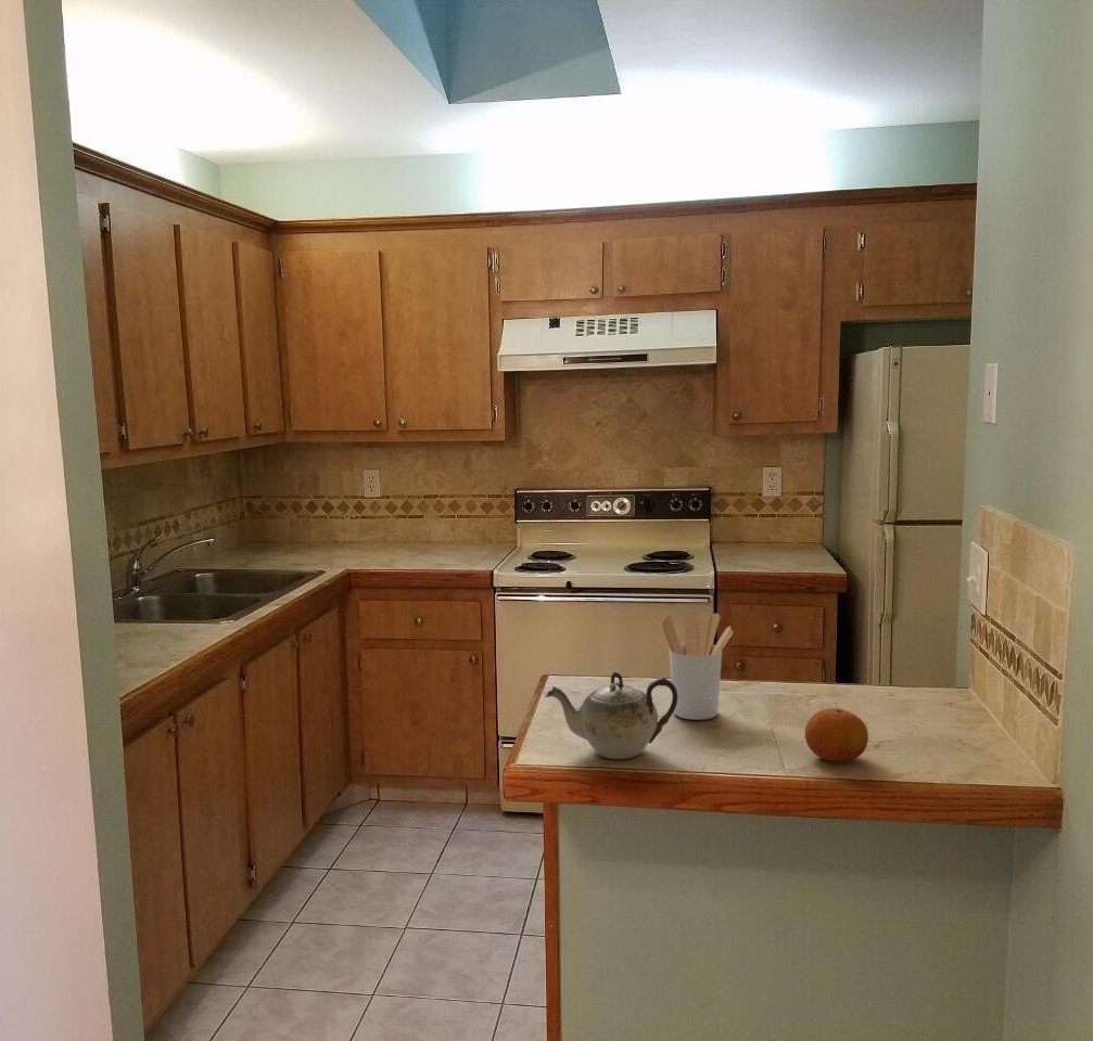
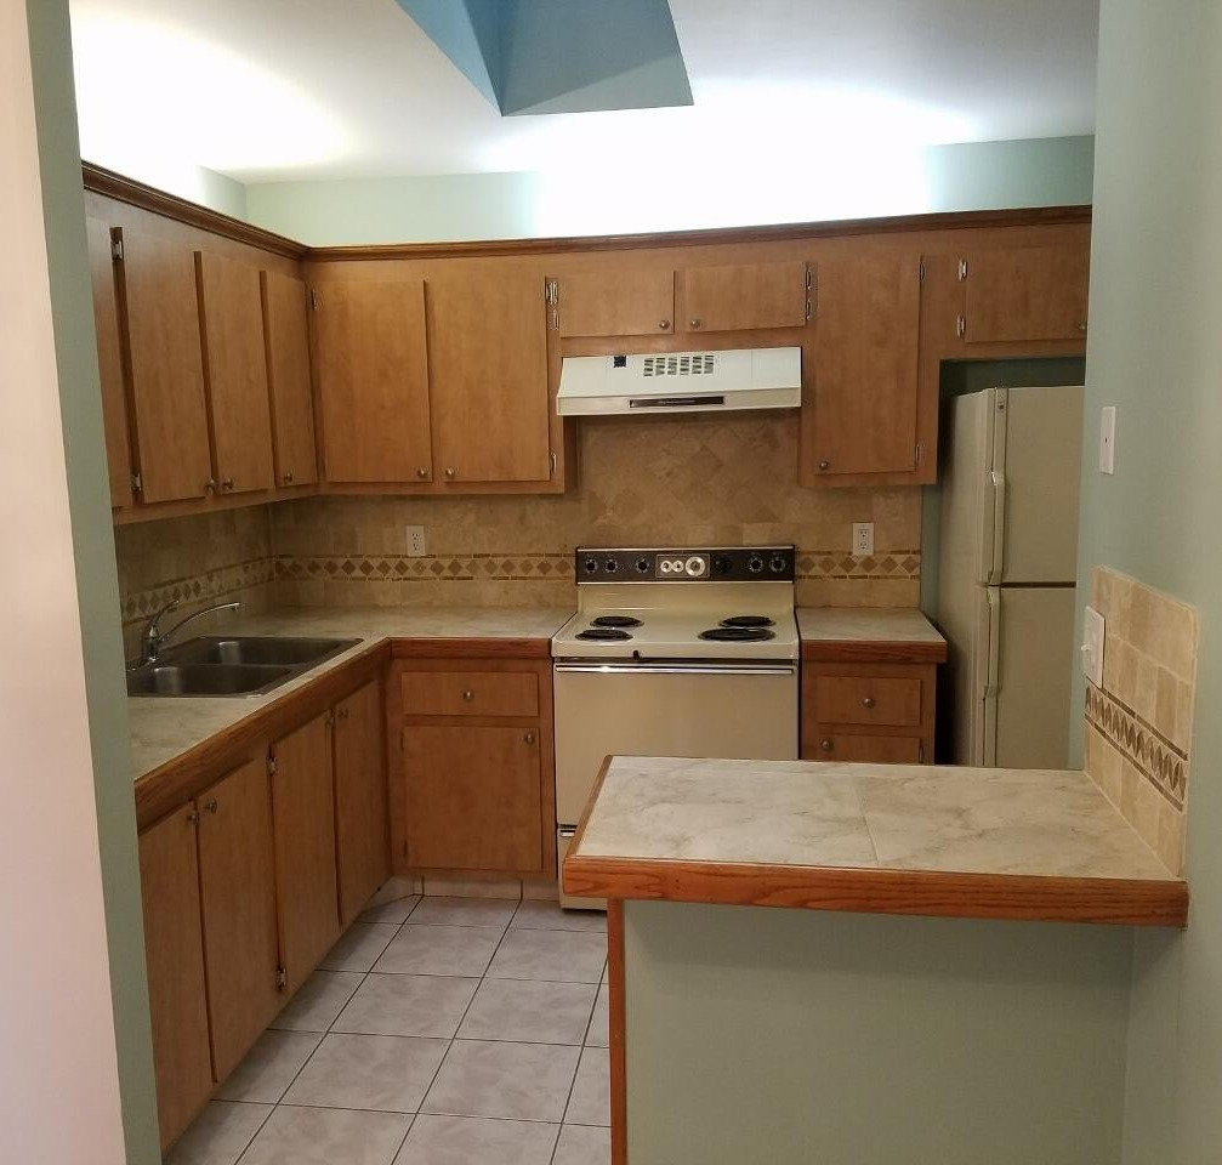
- fruit [804,707,869,762]
- teapot [544,670,677,760]
- utensil holder [661,609,734,721]
